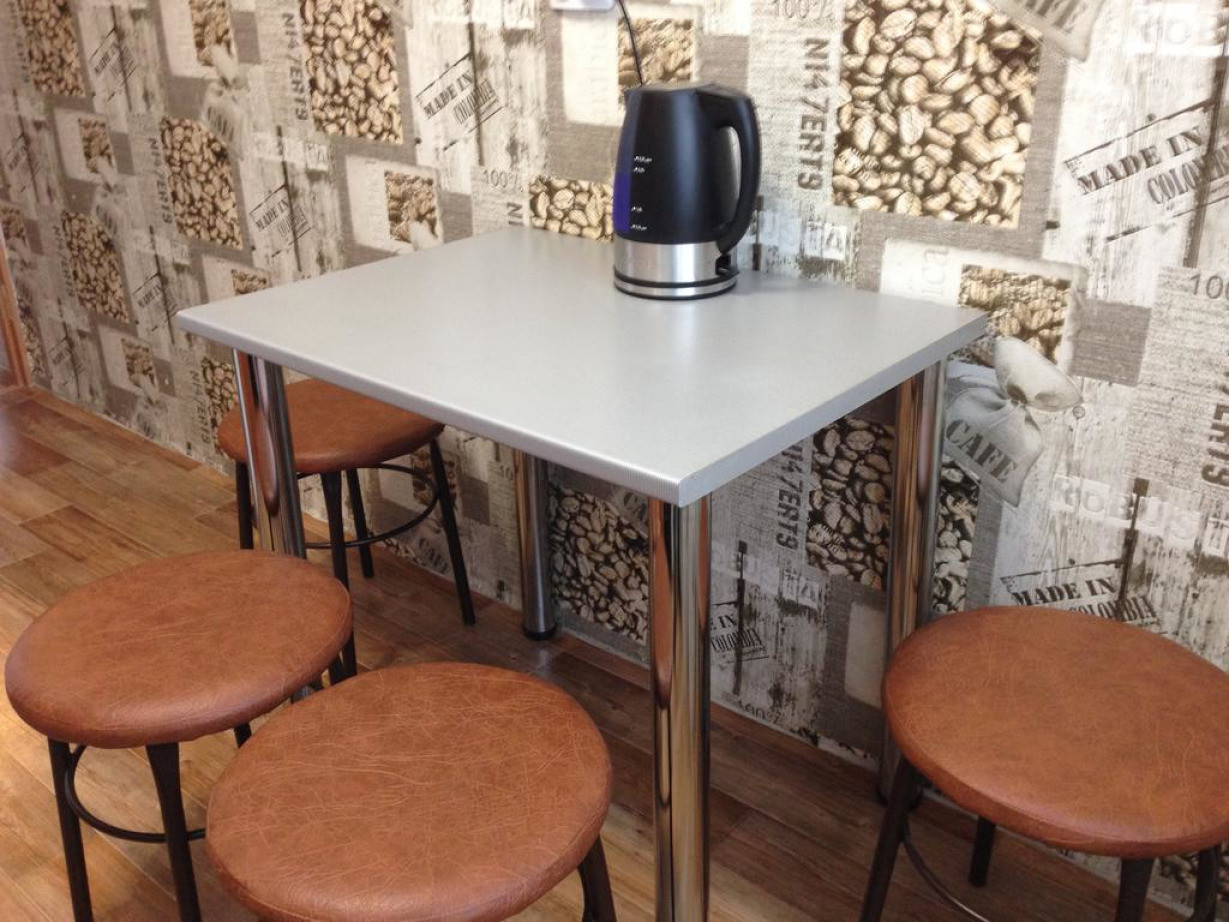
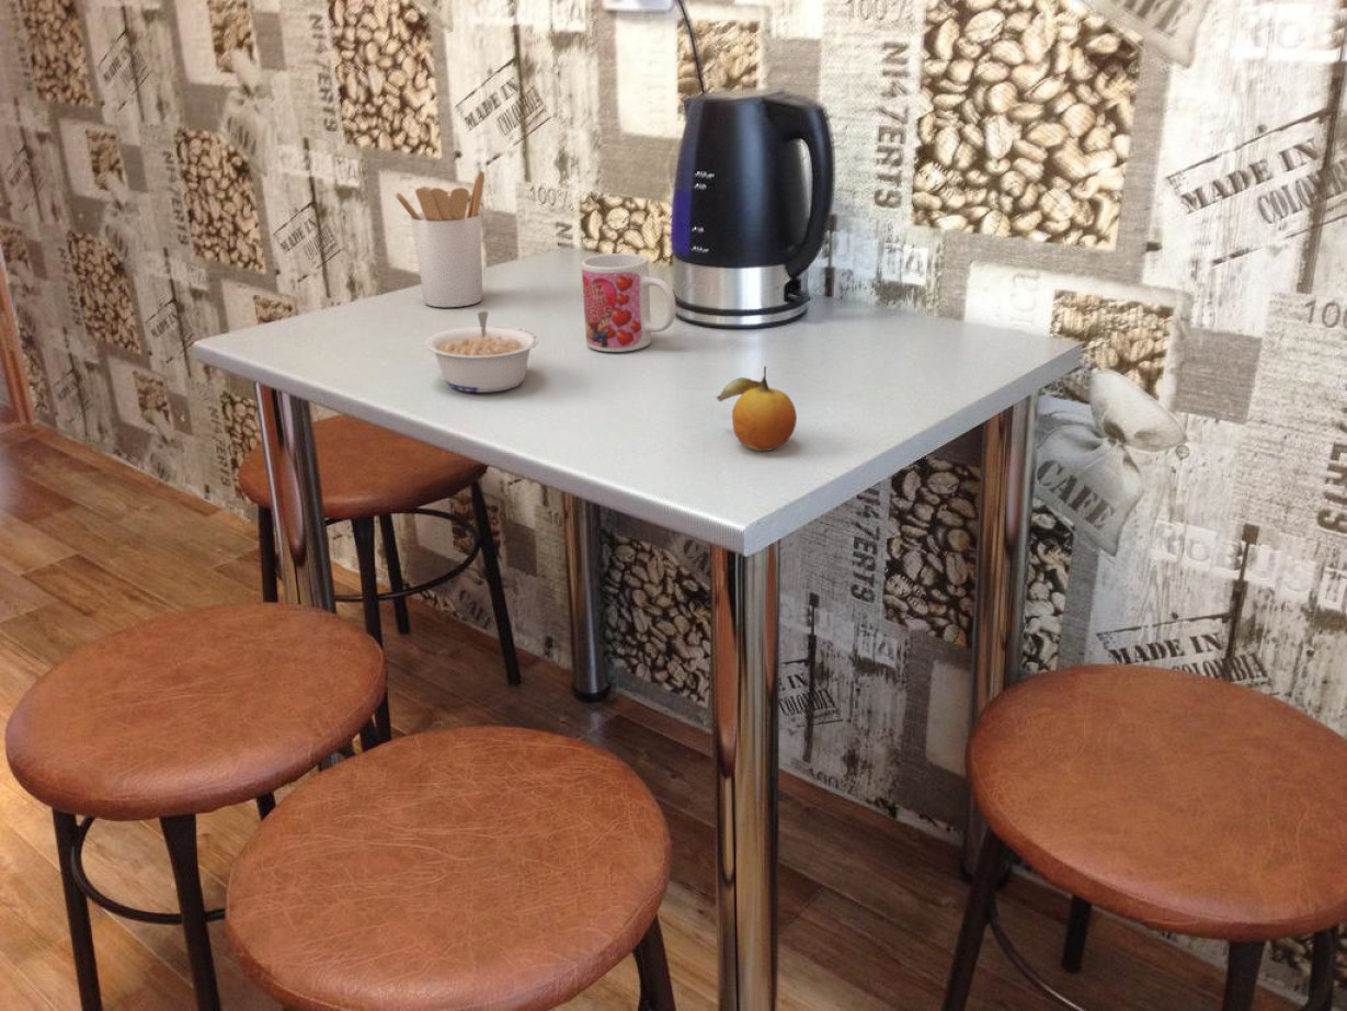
+ utensil holder [392,170,486,308]
+ mug [581,252,676,353]
+ legume [424,310,539,394]
+ fruit [715,365,798,452]
